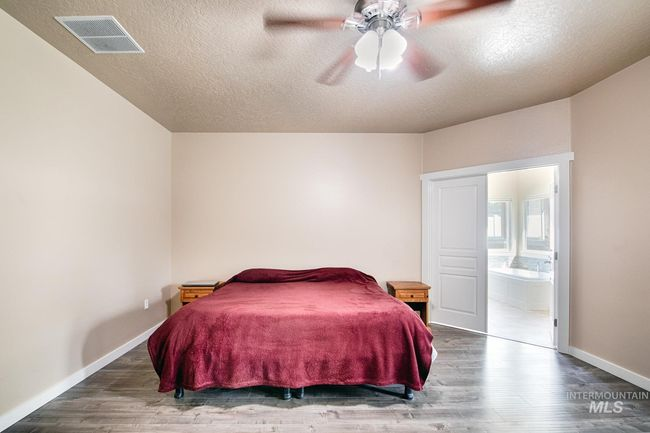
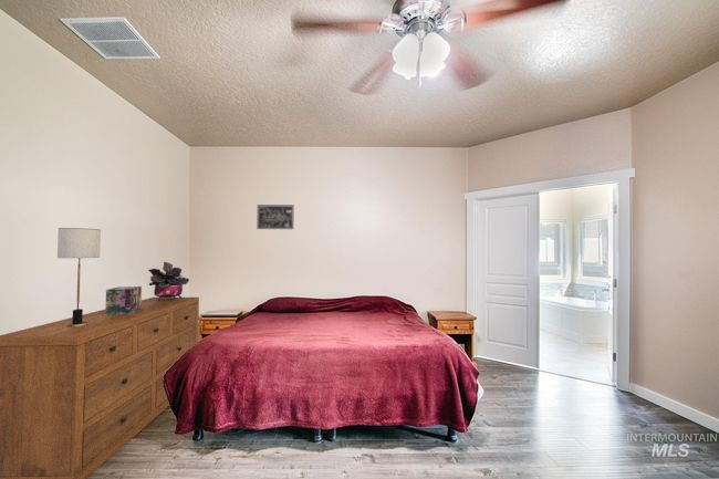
+ decorative box [104,285,143,315]
+ table lamp [56,227,102,327]
+ dresser [0,296,200,479]
+ wall art [256,204,295,230]
+ potted plant [147,261,190,300]
